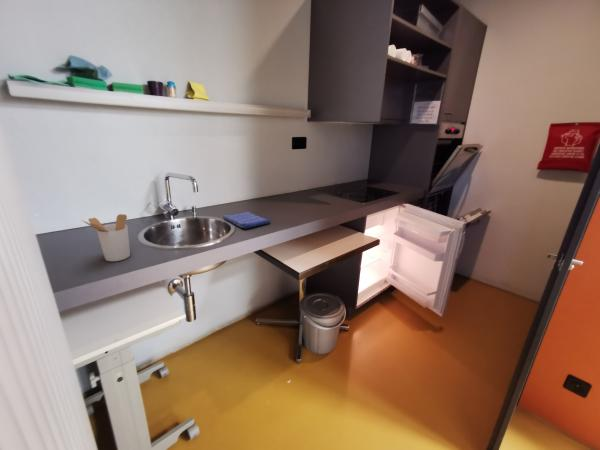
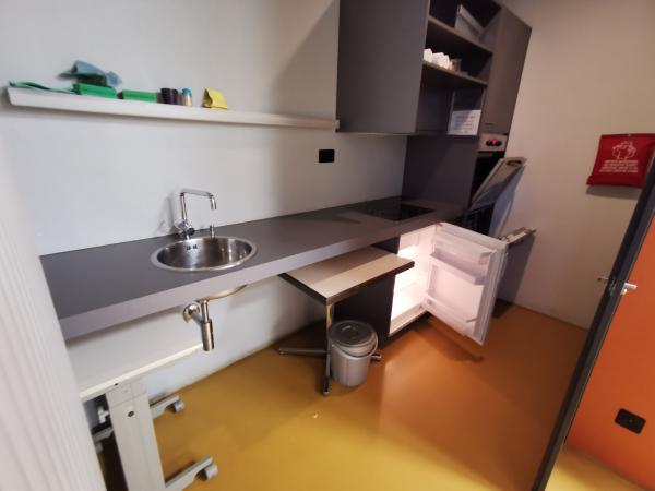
- utensil holder [81,213,131,262]
- dish towel [222,211,271,230]
